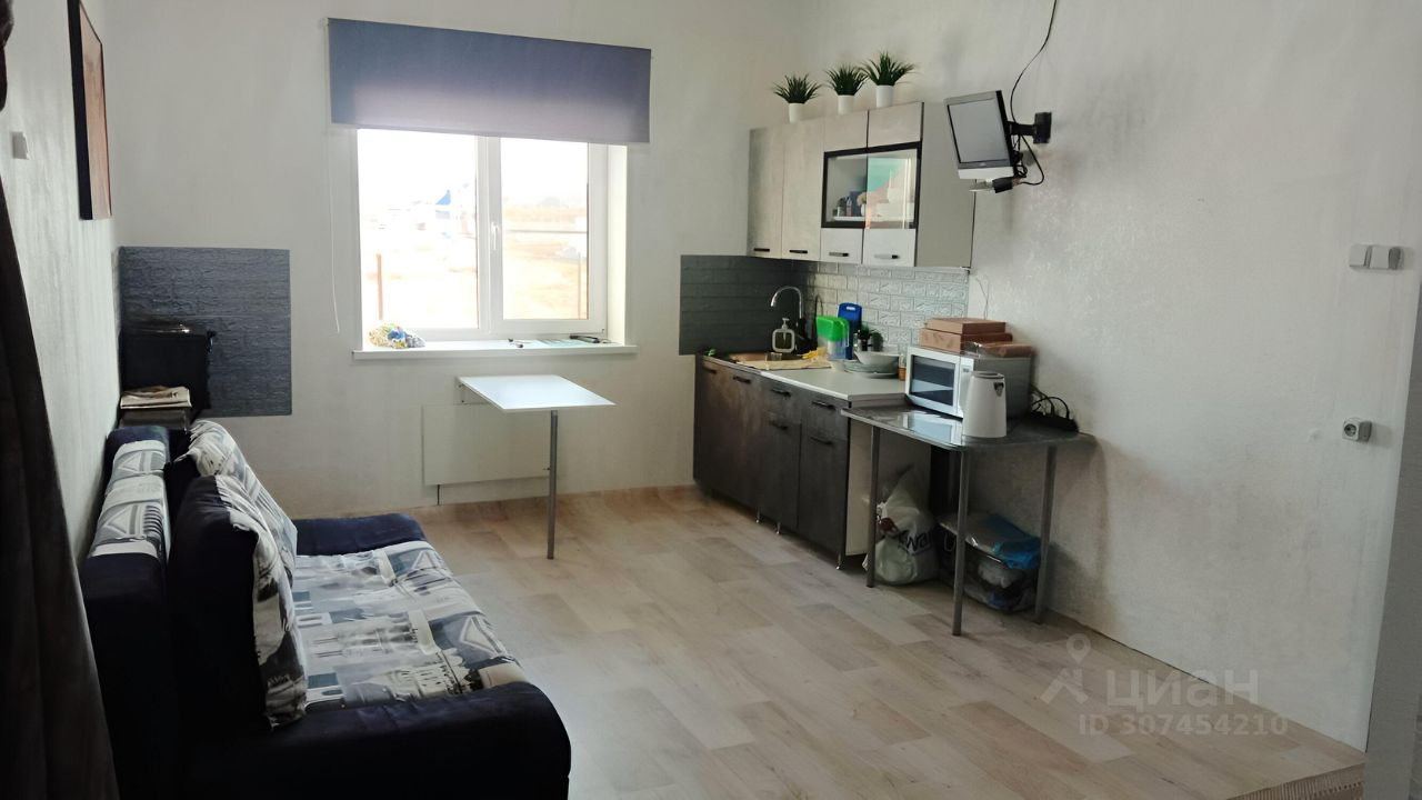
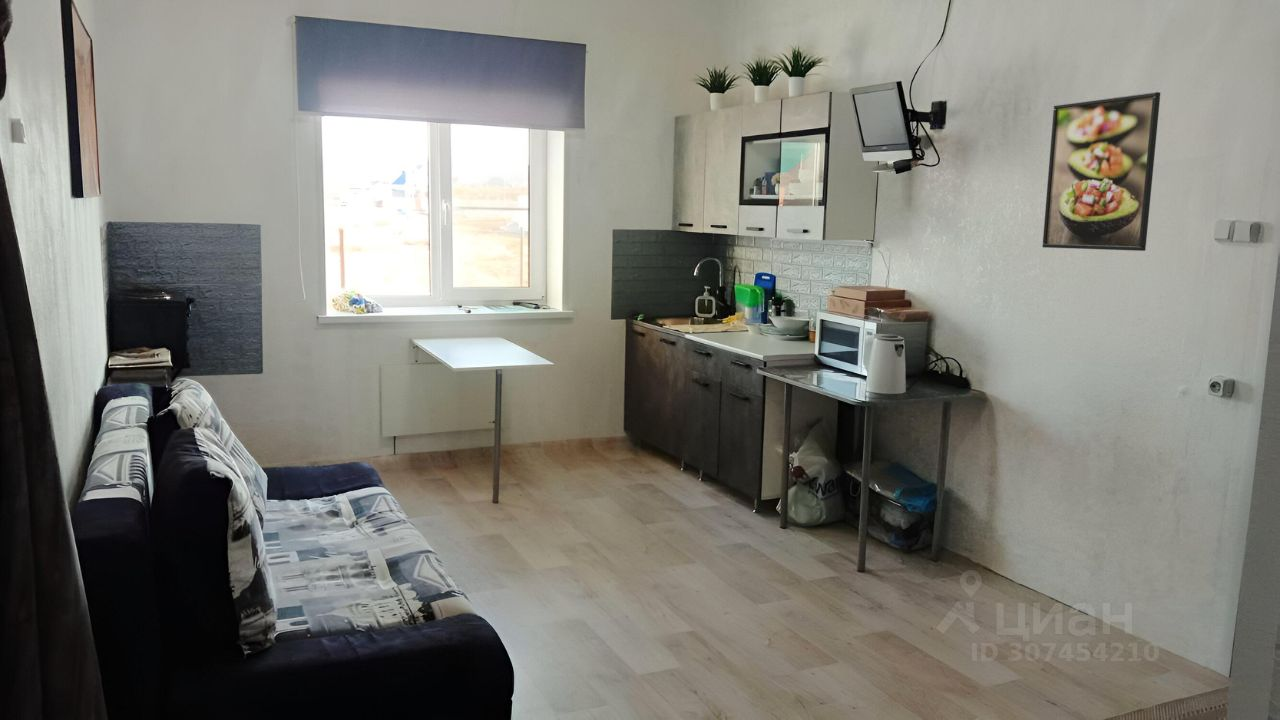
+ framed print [1041,91,1161,252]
